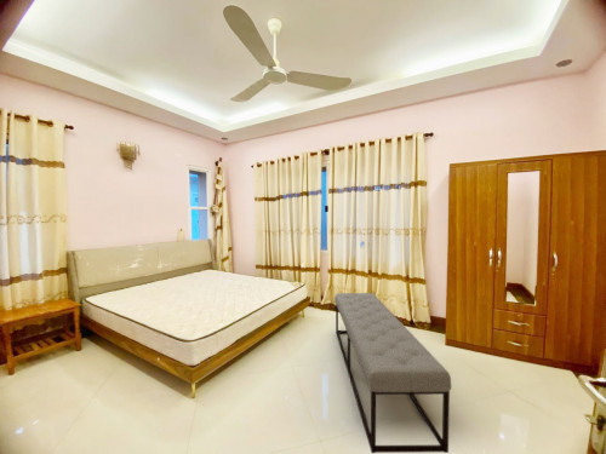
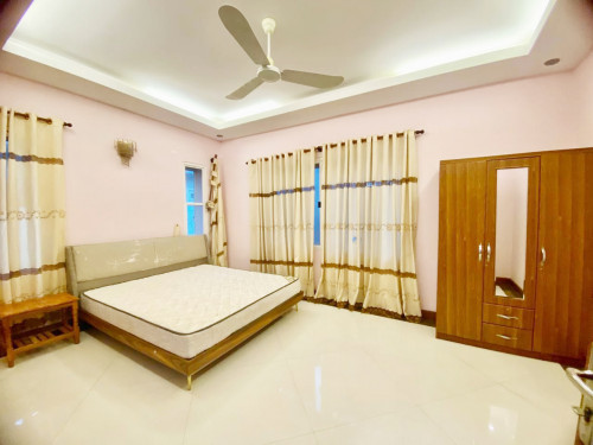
- bench [333,292,452,454]
